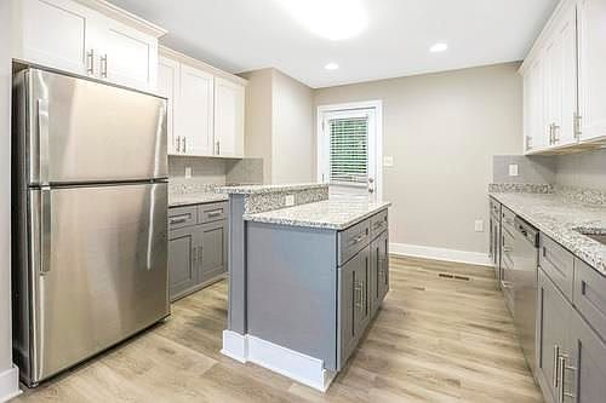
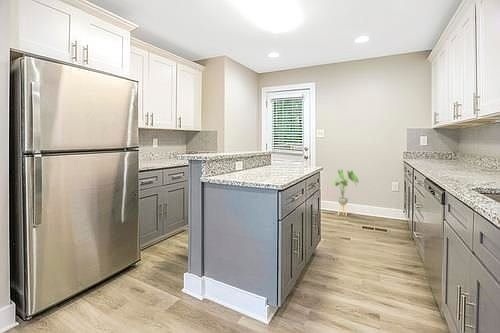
+ house plant [330,169,360,217]
